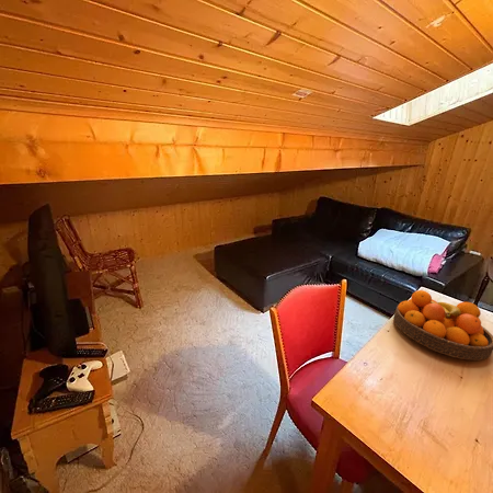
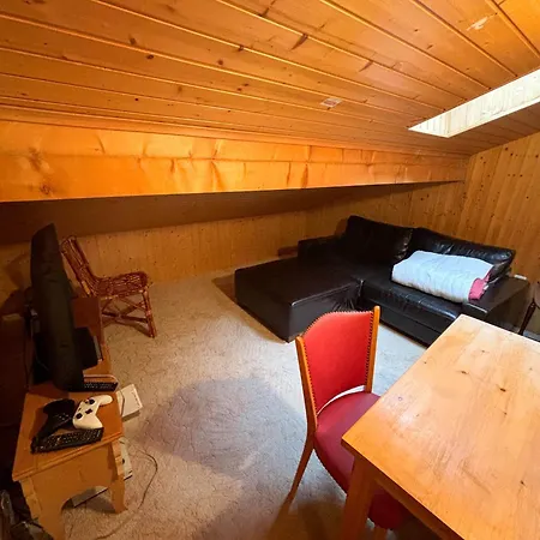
- fruit bowl [392,289,493,362]
